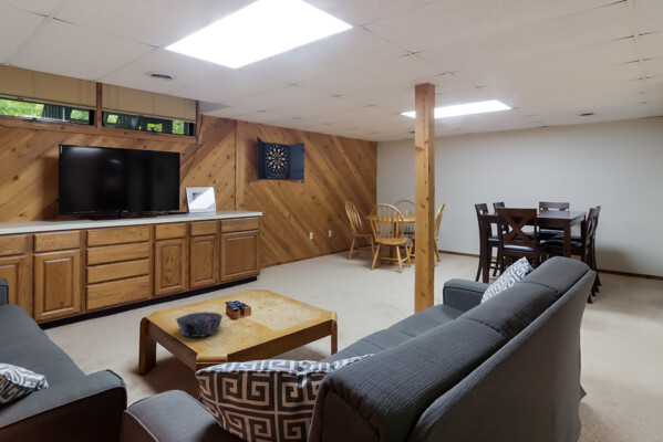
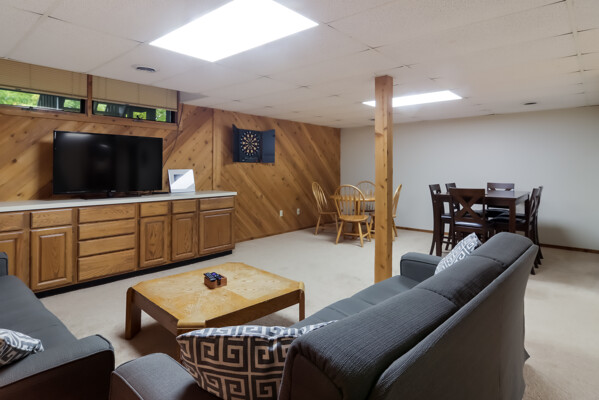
- decorative bowl [175,311,225,338]
